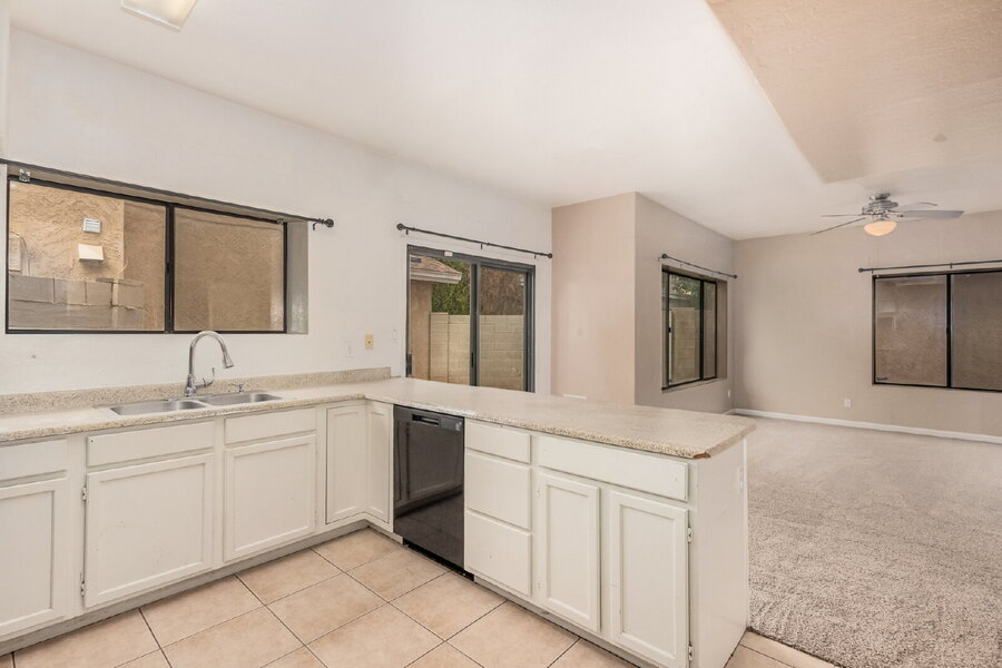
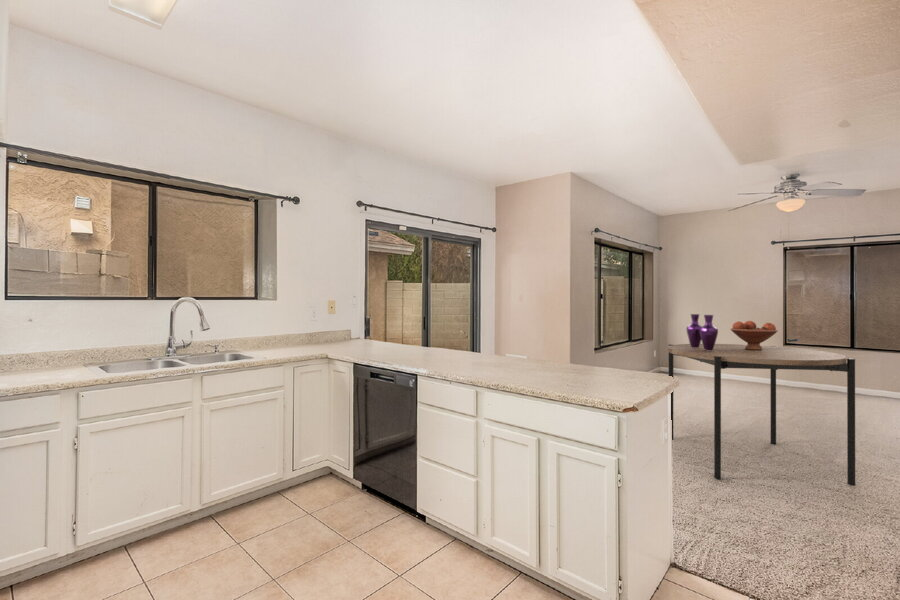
+ vase [685,313,719,351]
+ fruit bowl [730,320,779,350]
+ dining table [667,343,857,487]
